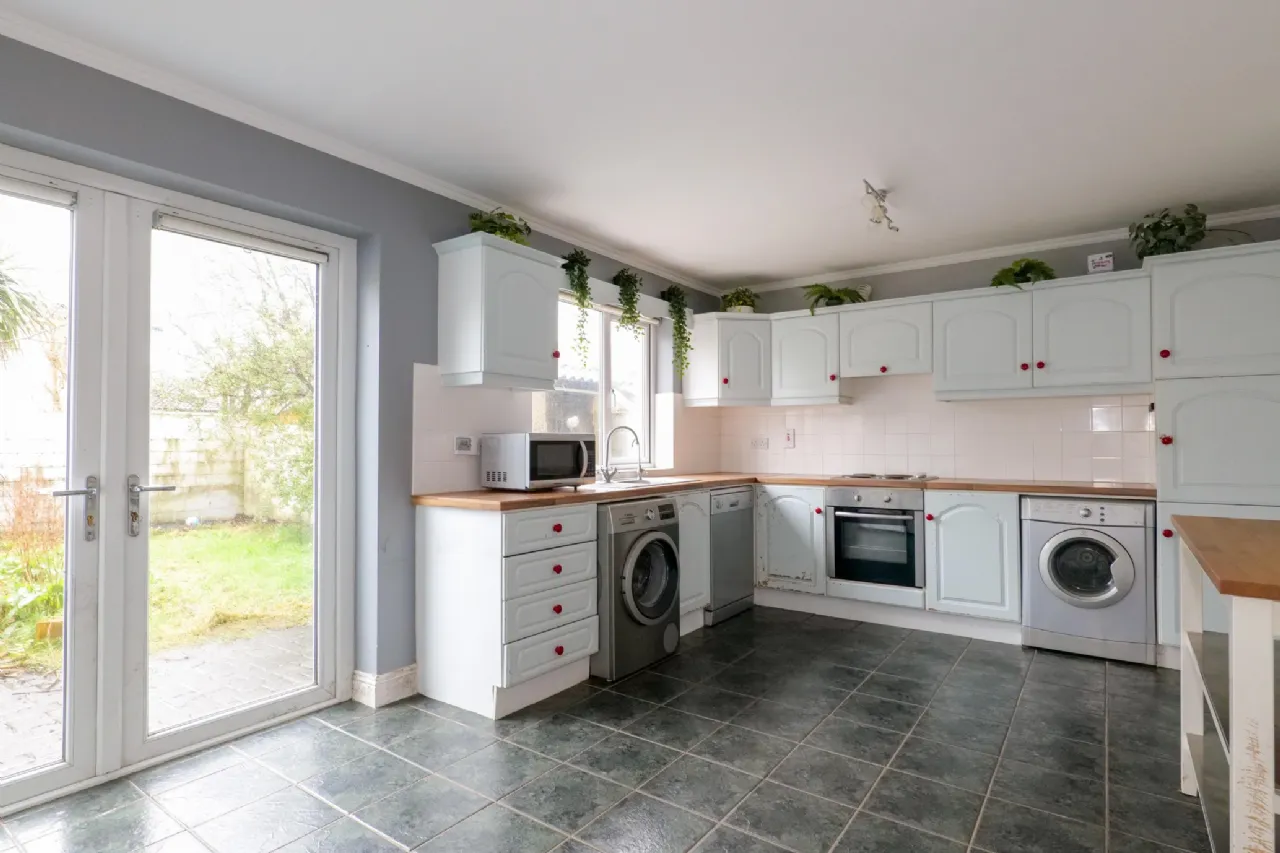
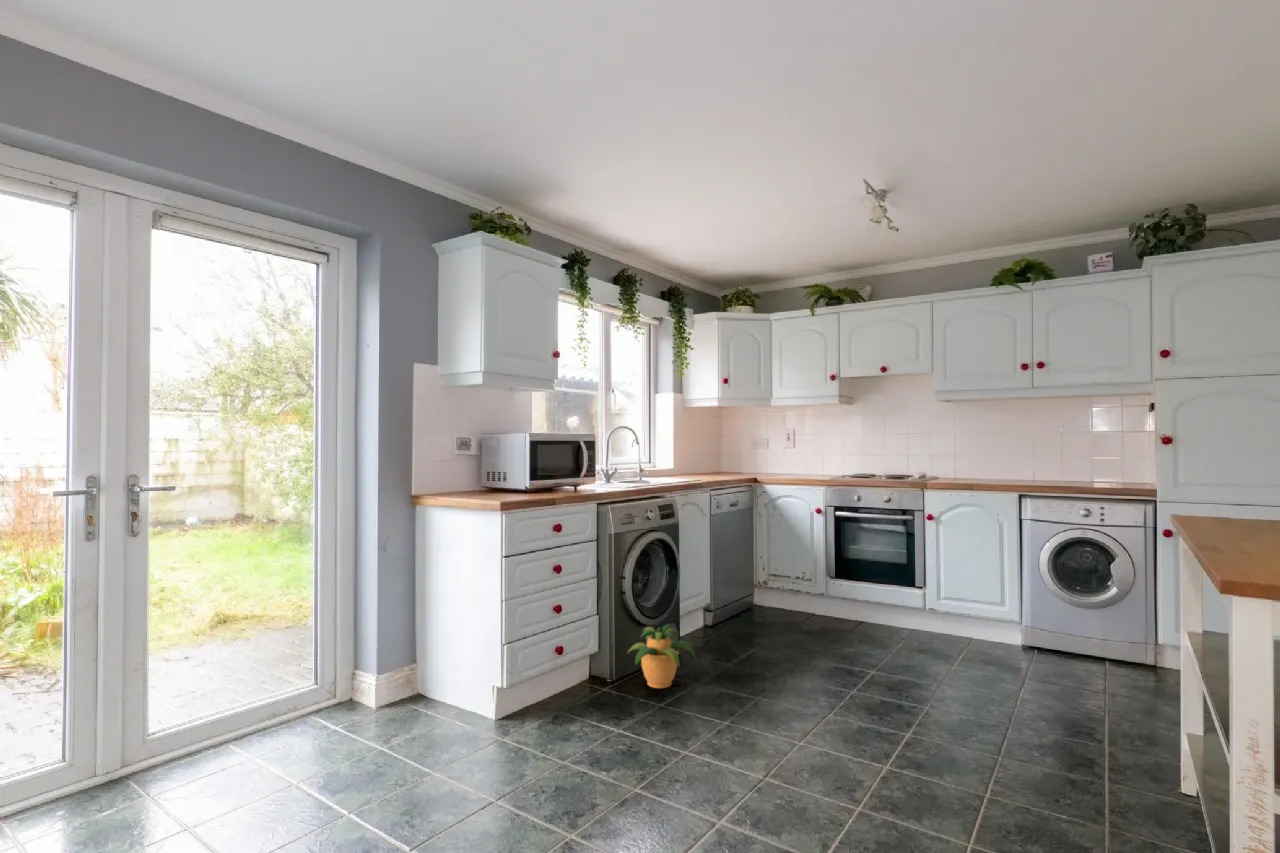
+ potted plant [626,623,697,689]
